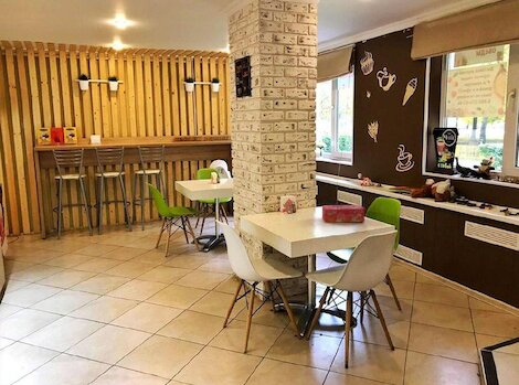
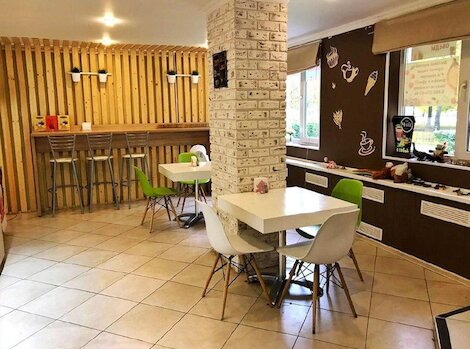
- tissue box [321,204,366,224]
